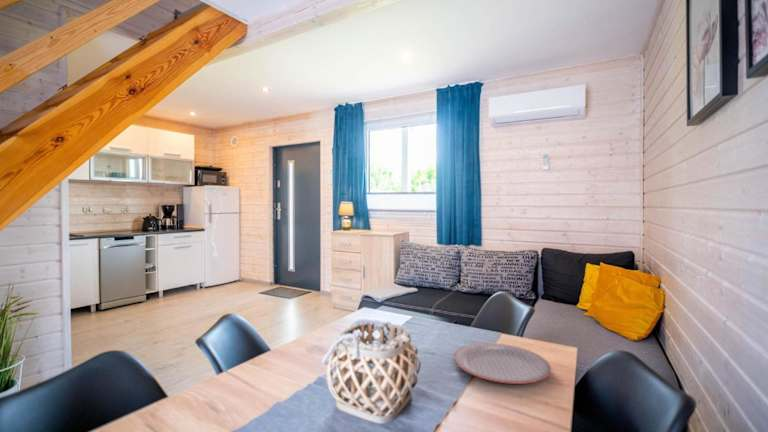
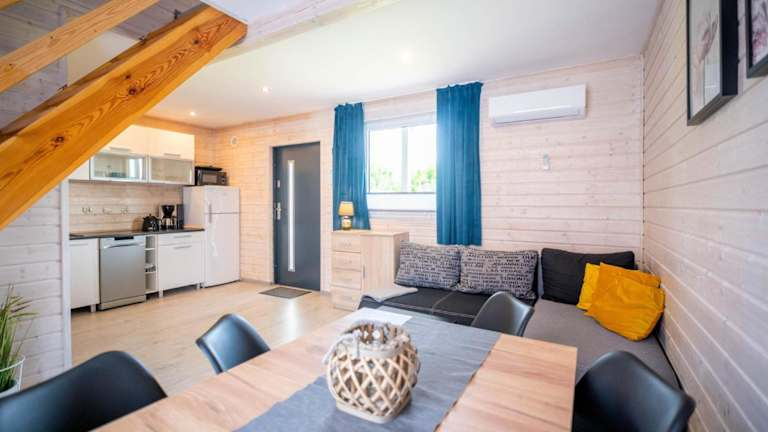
- plate [453,342,552,385]
